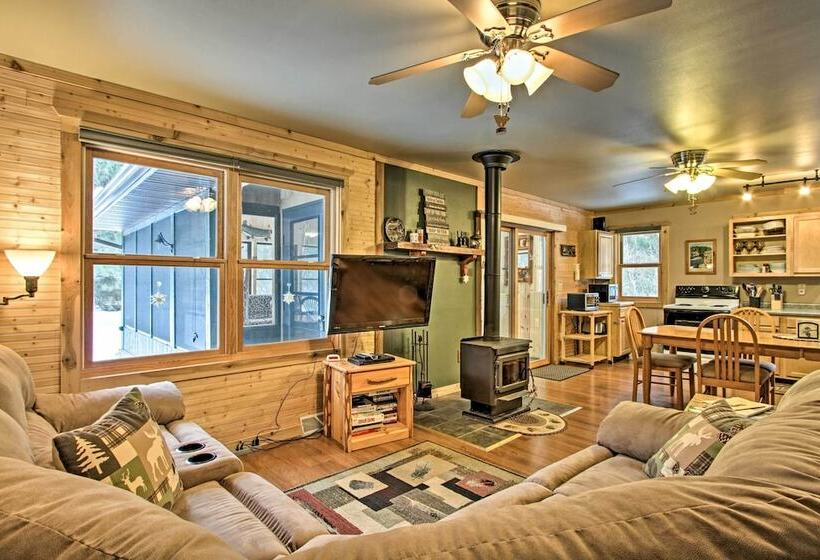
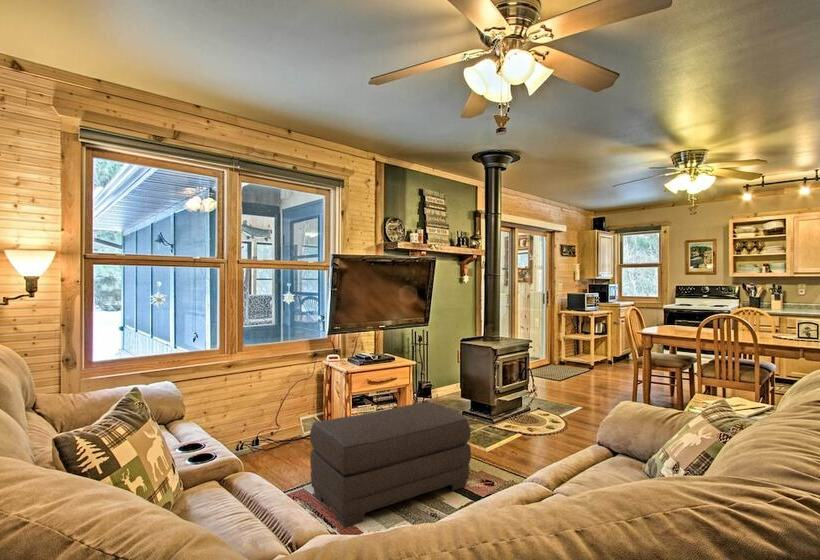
+ ottoman [309,401,472,529]
